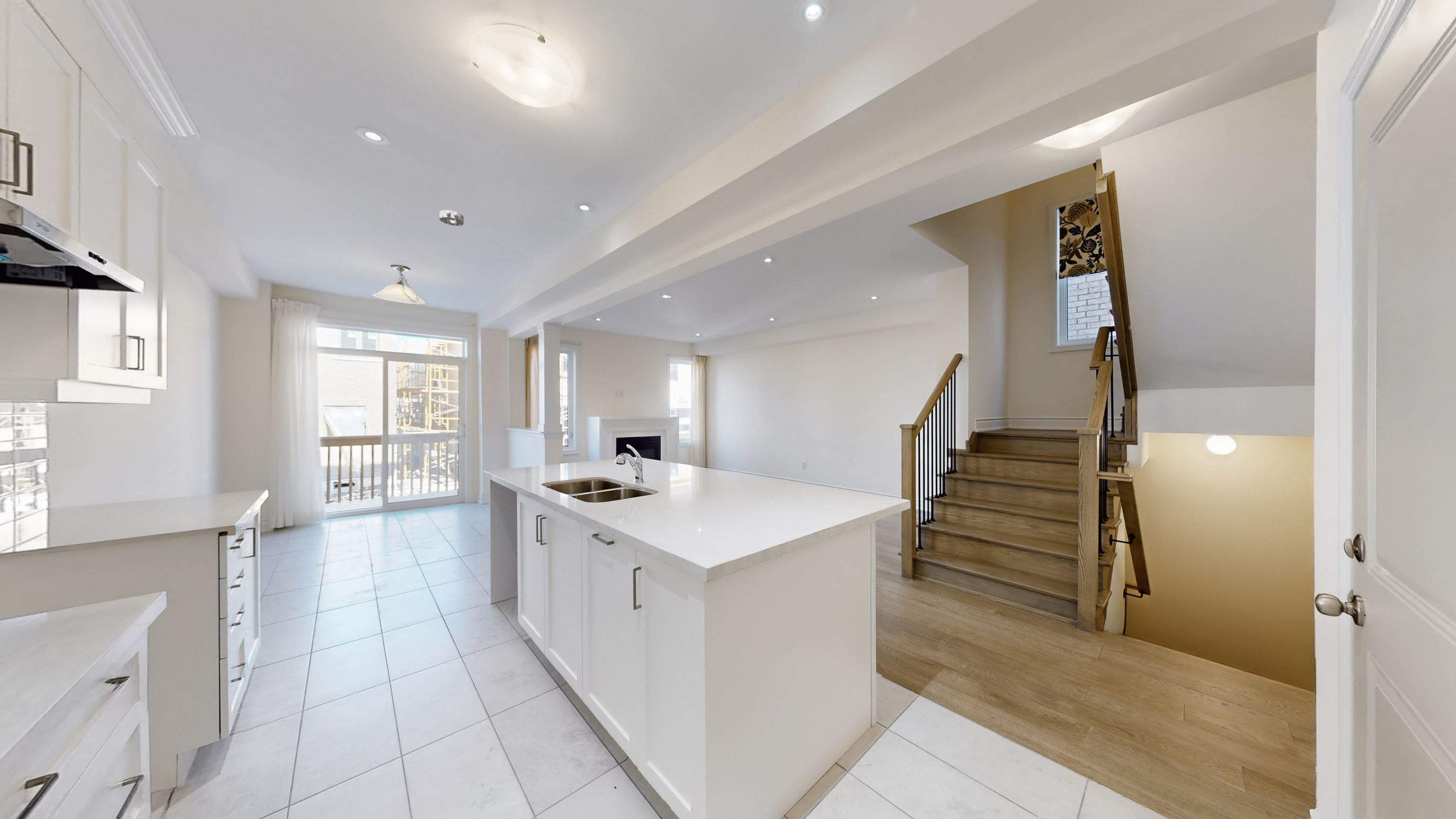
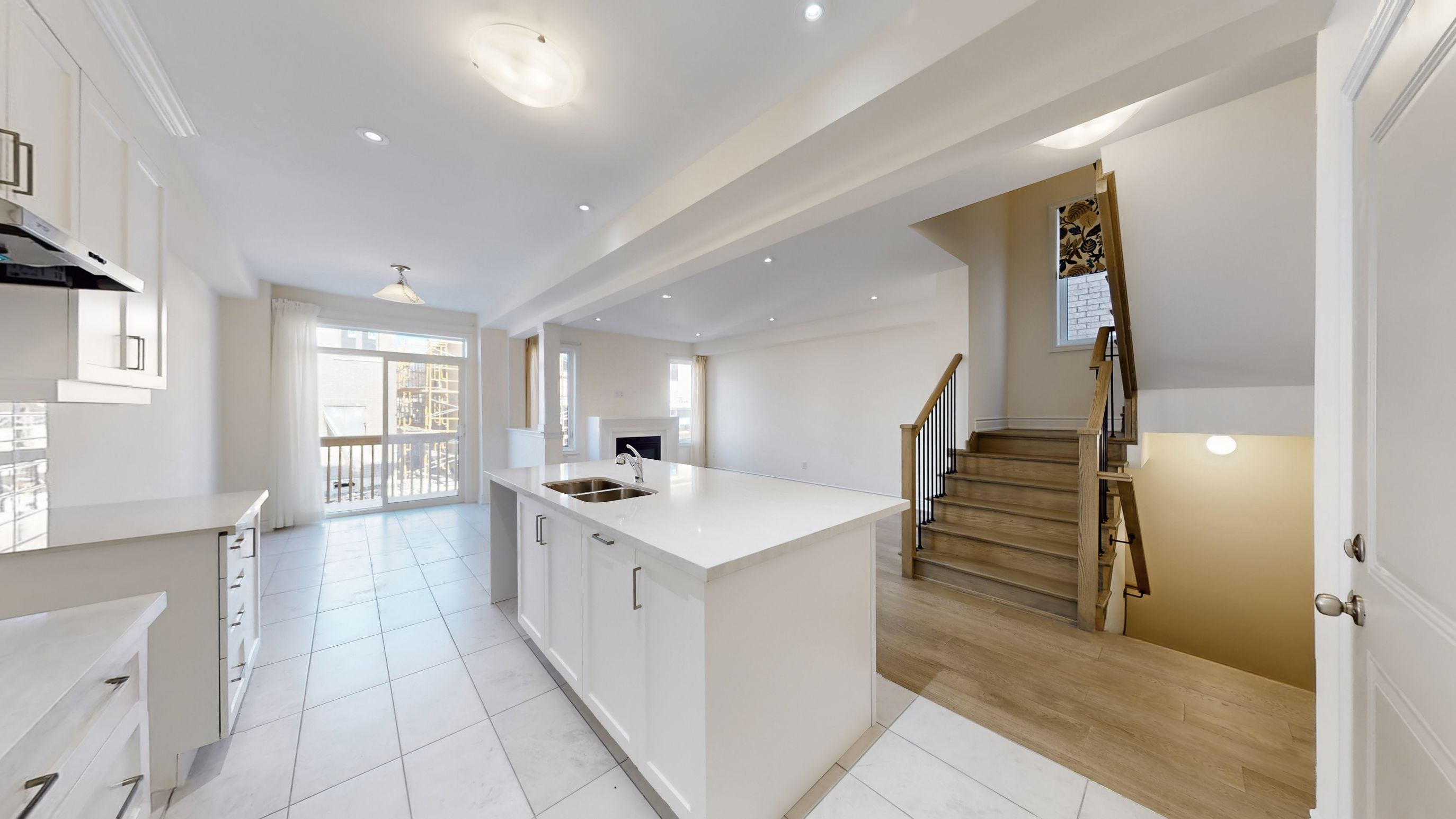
- smoke detector [439,209,464,226]
